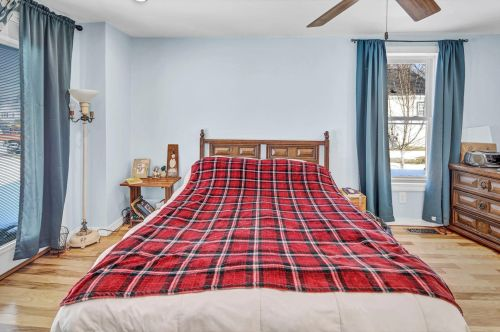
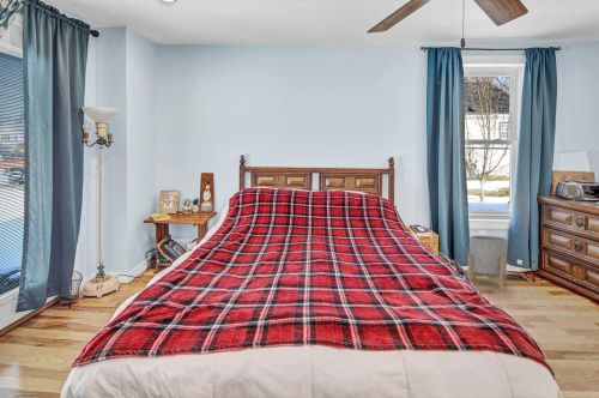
+ planter [466,235,509,291]
